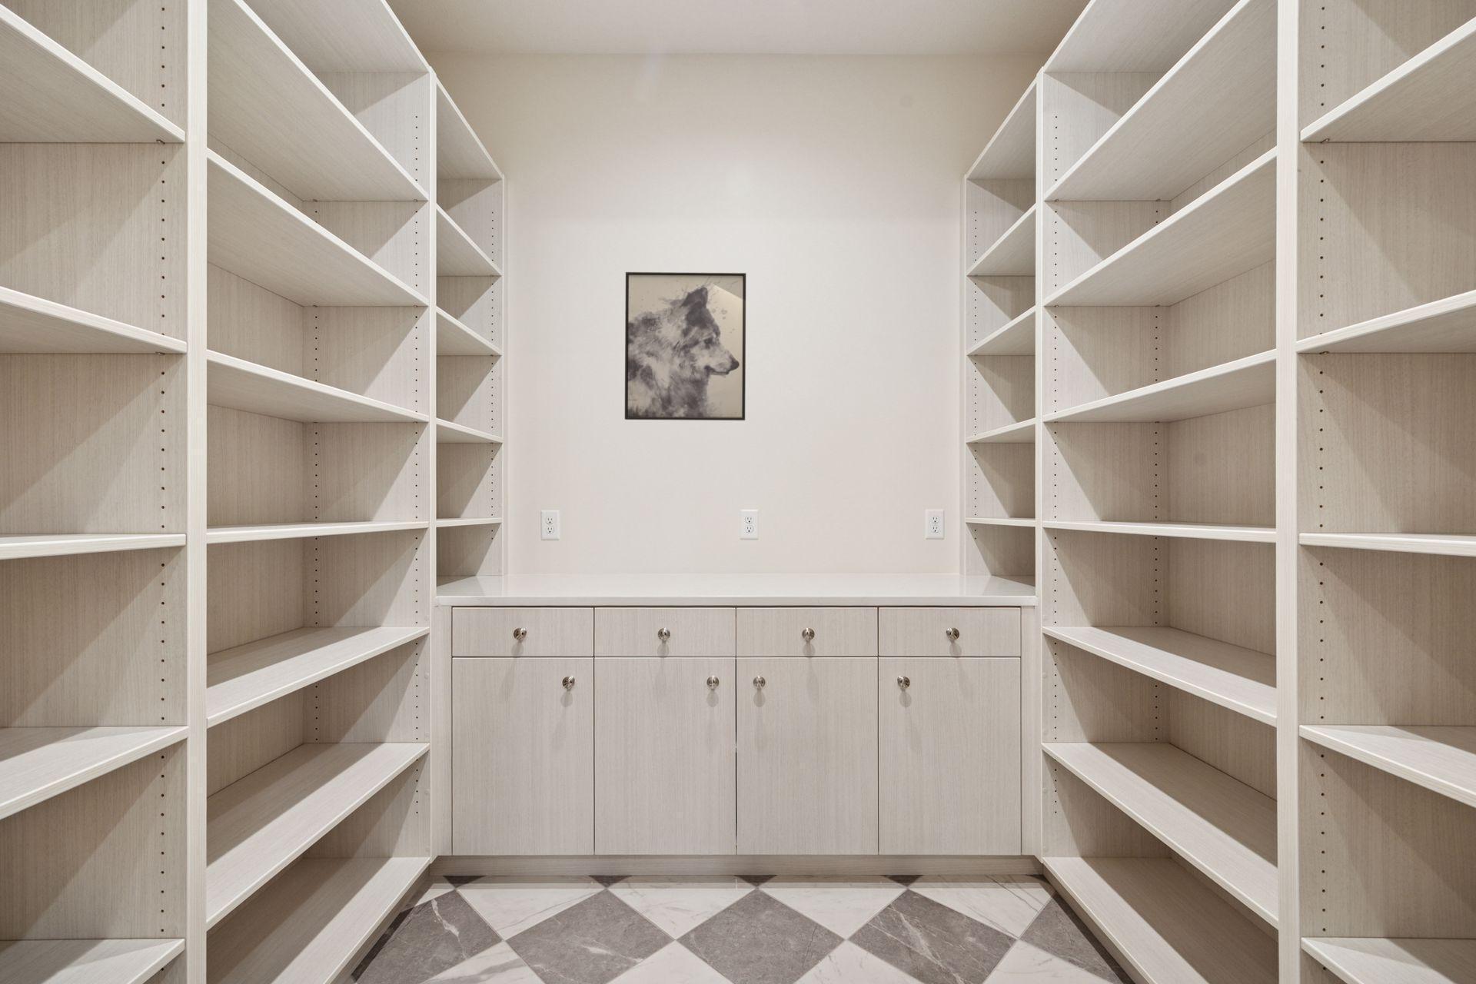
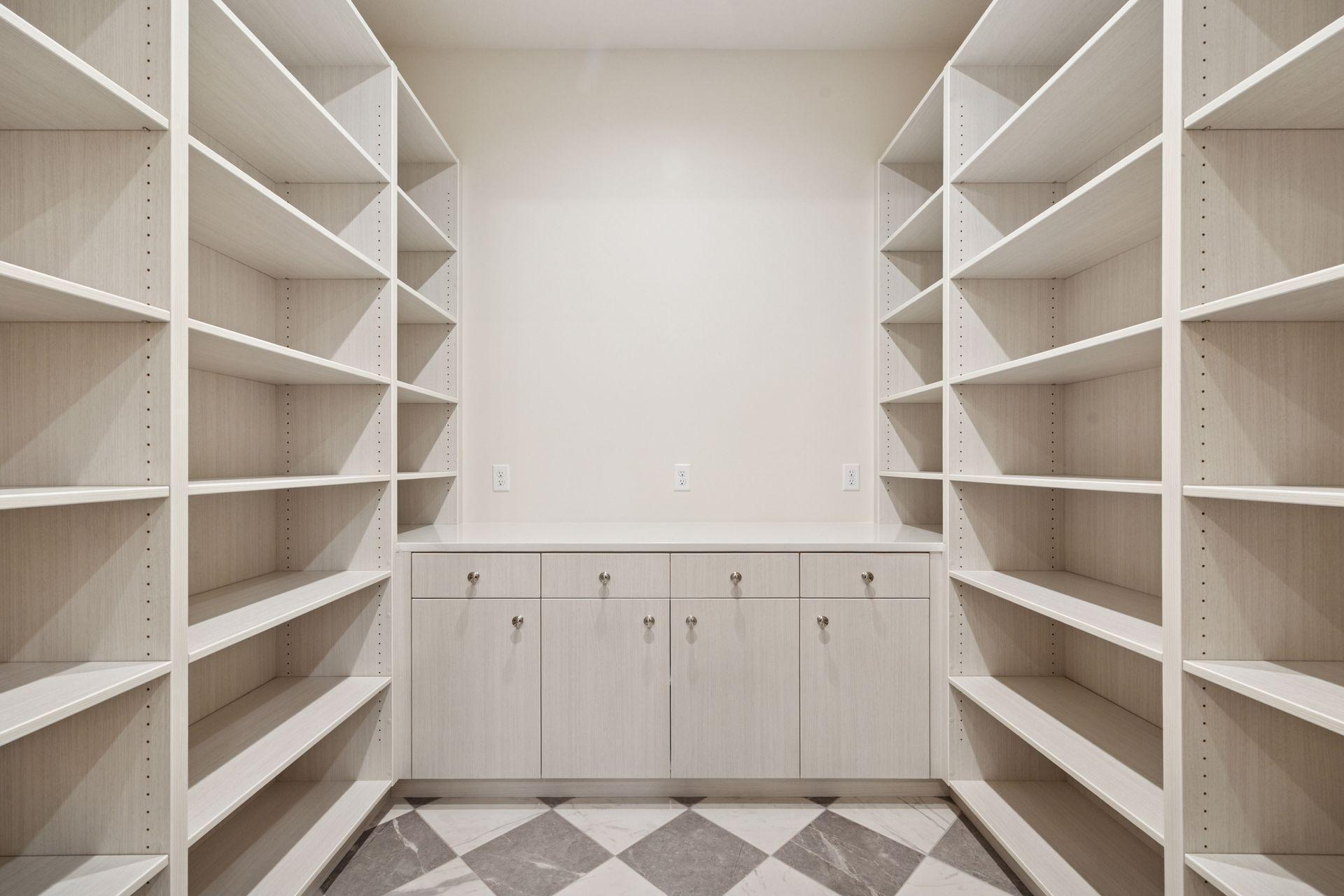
- wall art [624,271,747,422]
